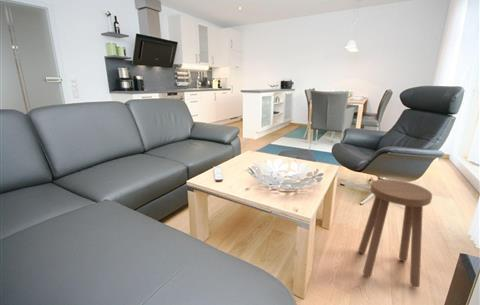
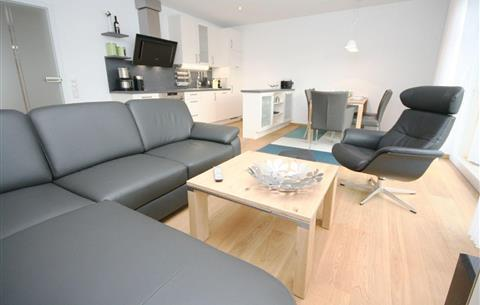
- stool [357,178,433,288]
